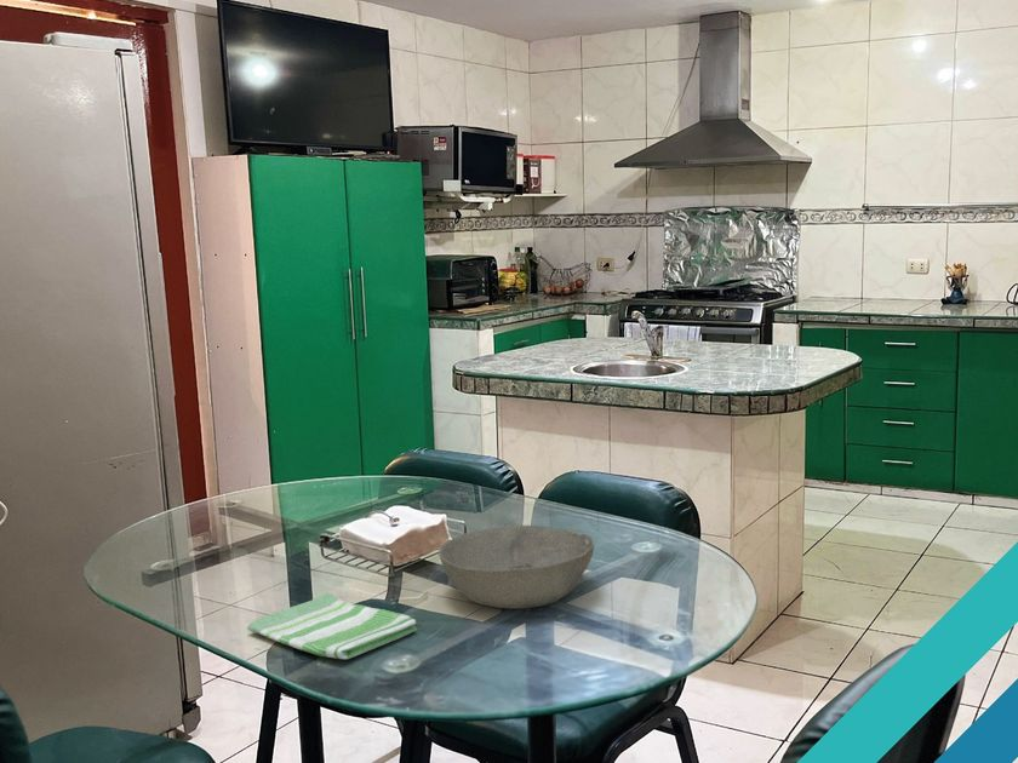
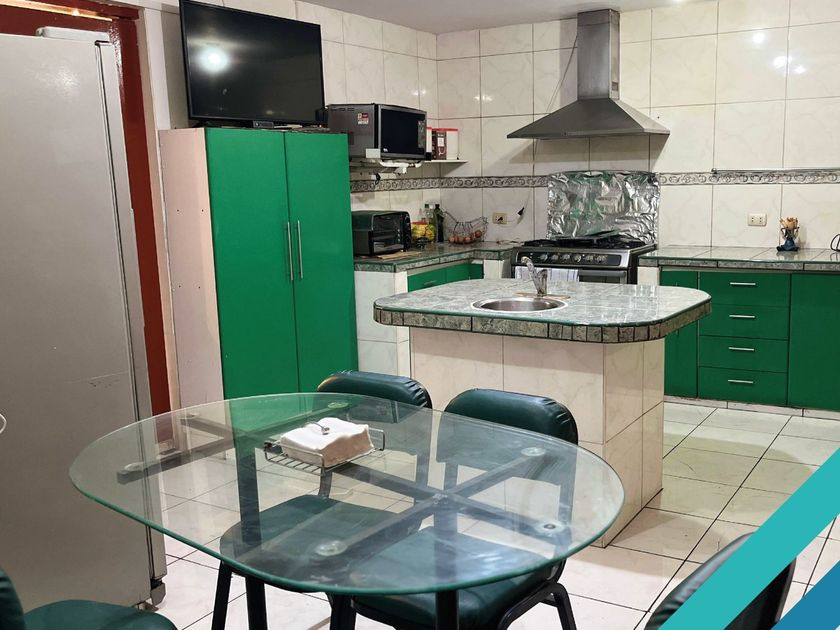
- dish towel [246,591,418,660]
- bowl [437,524,595,610]
